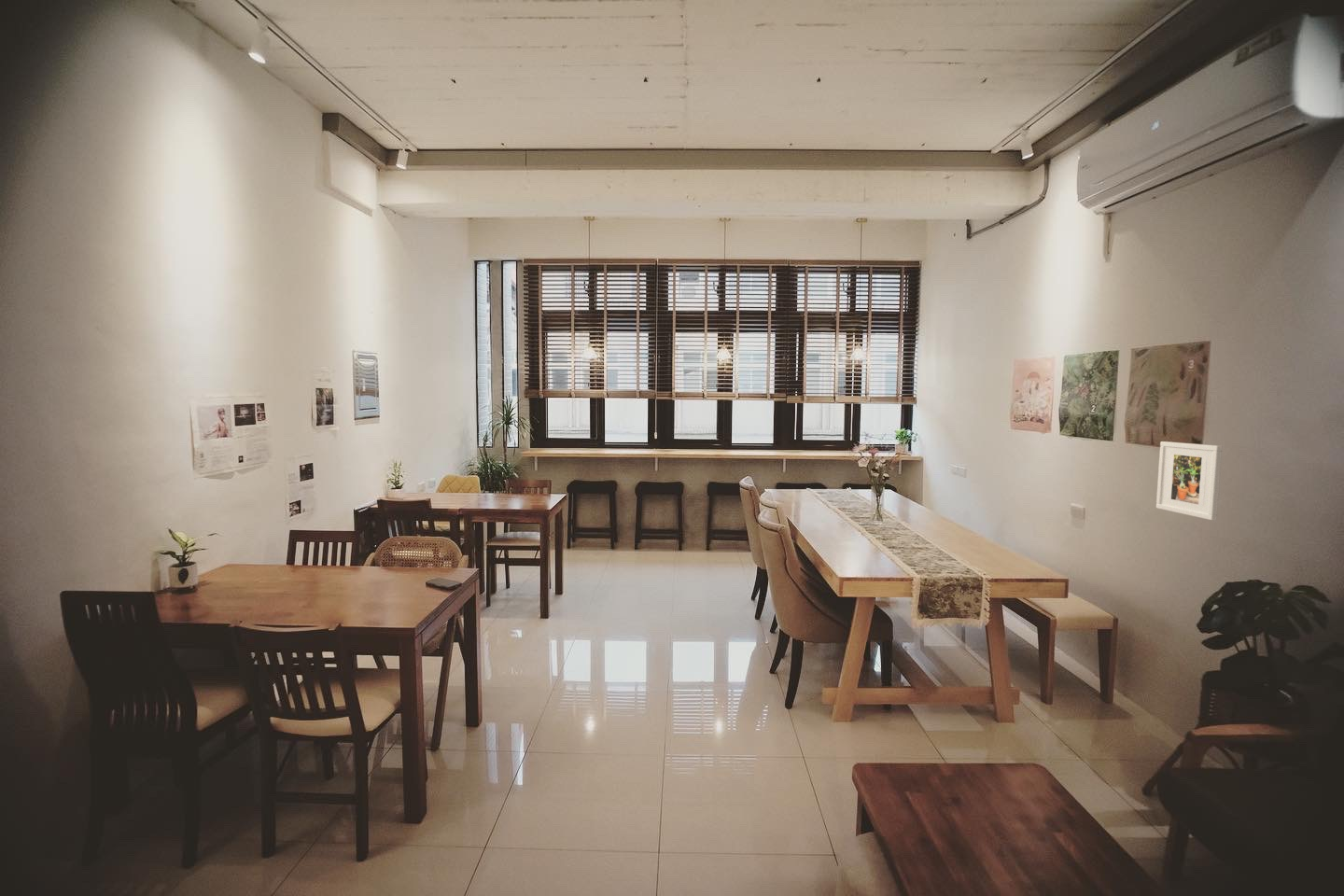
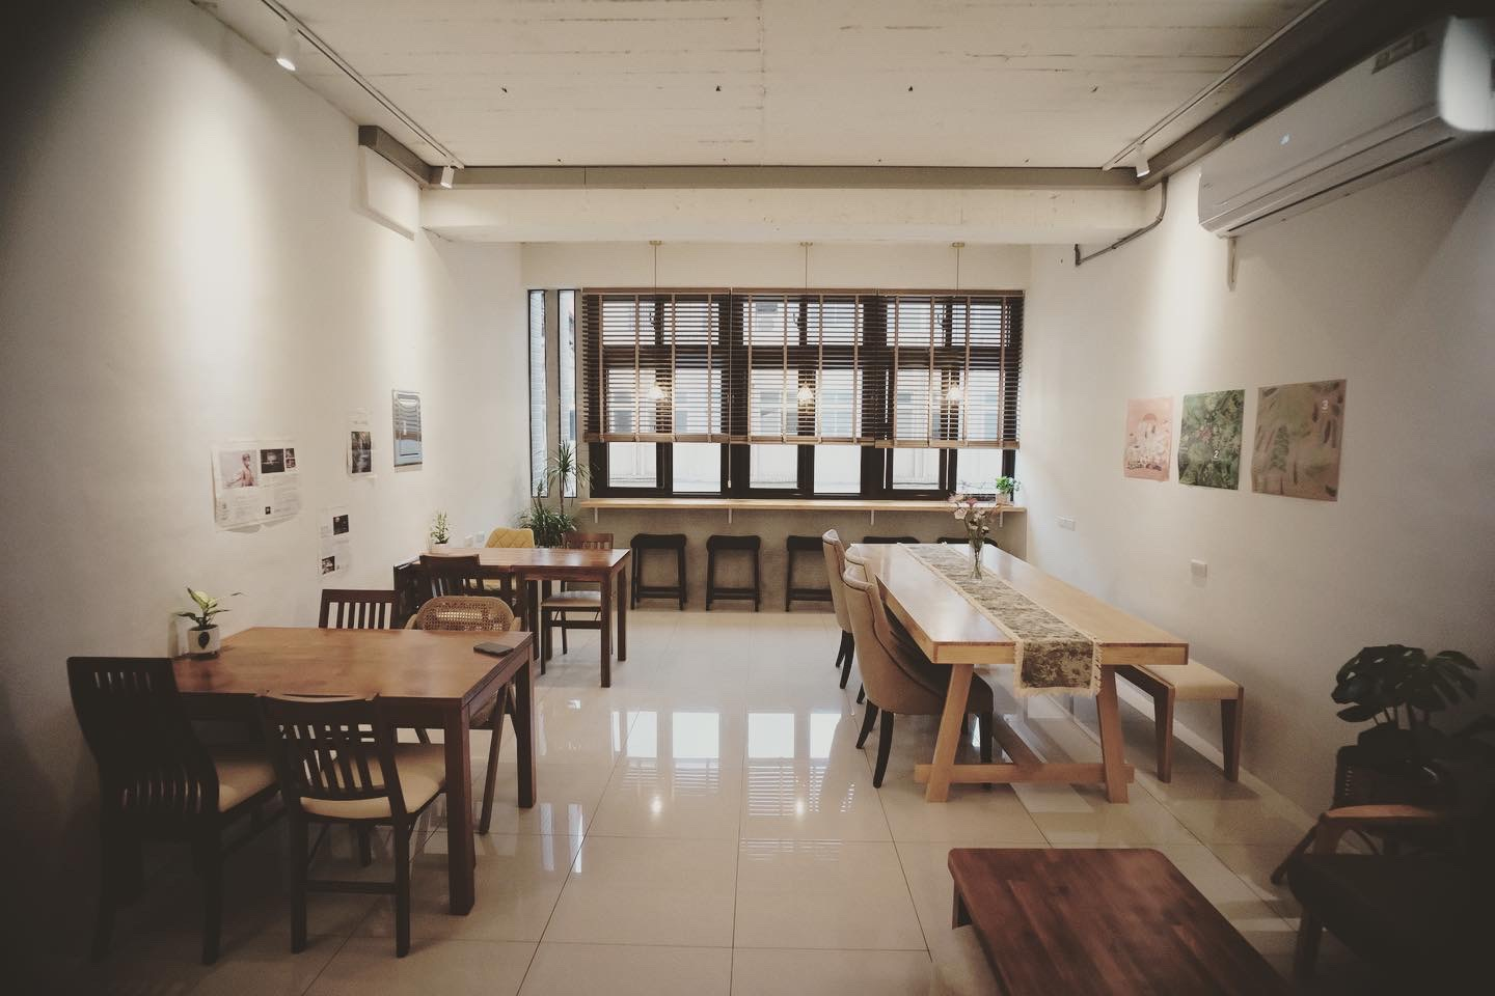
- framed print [1155,441,1224,521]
